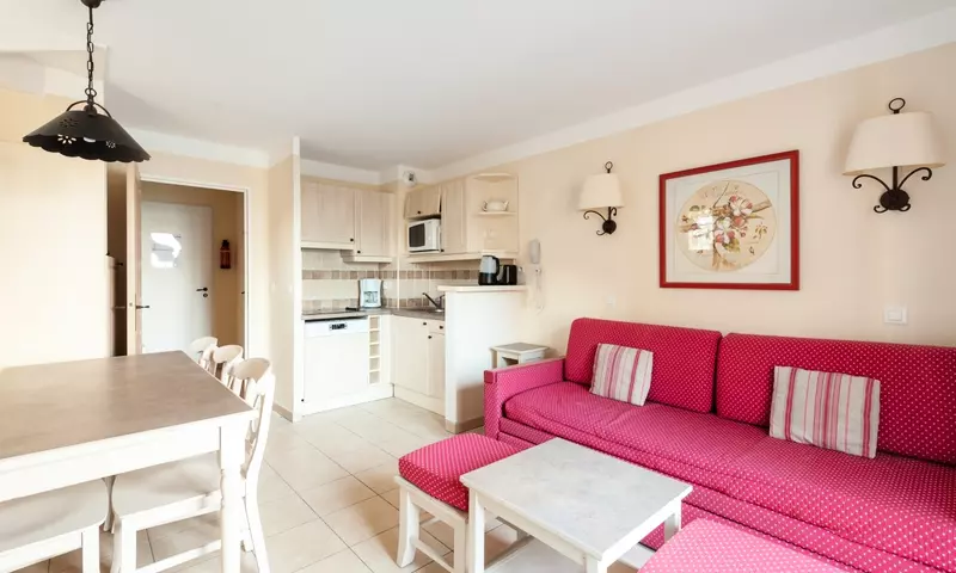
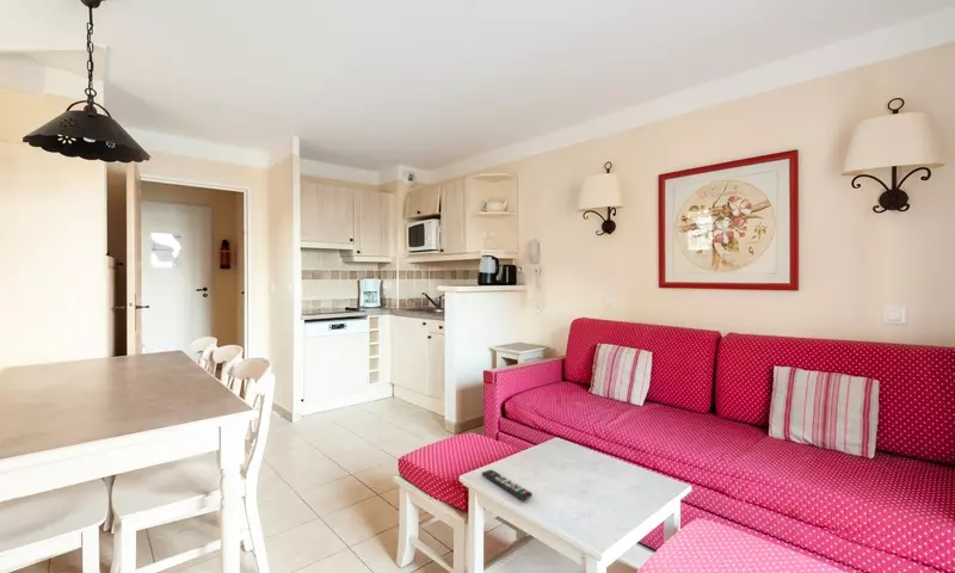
+ remote control [480,468,534,501]
